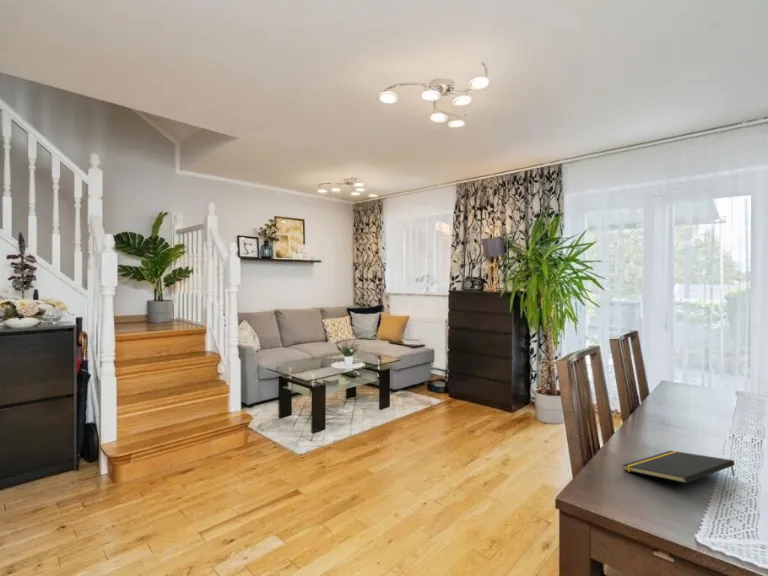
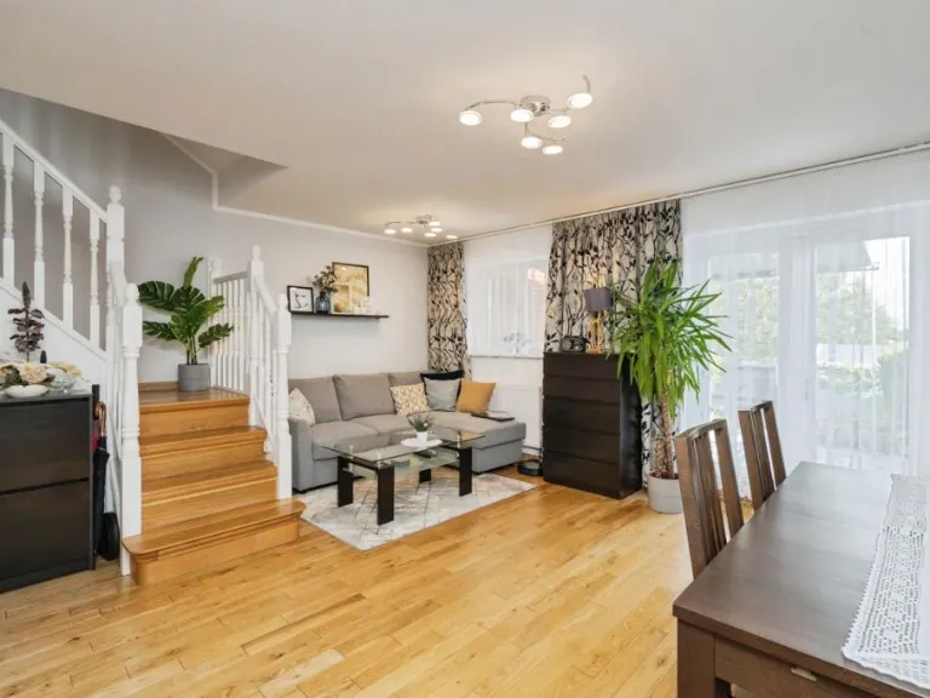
- notepad [622,450,736,484]
